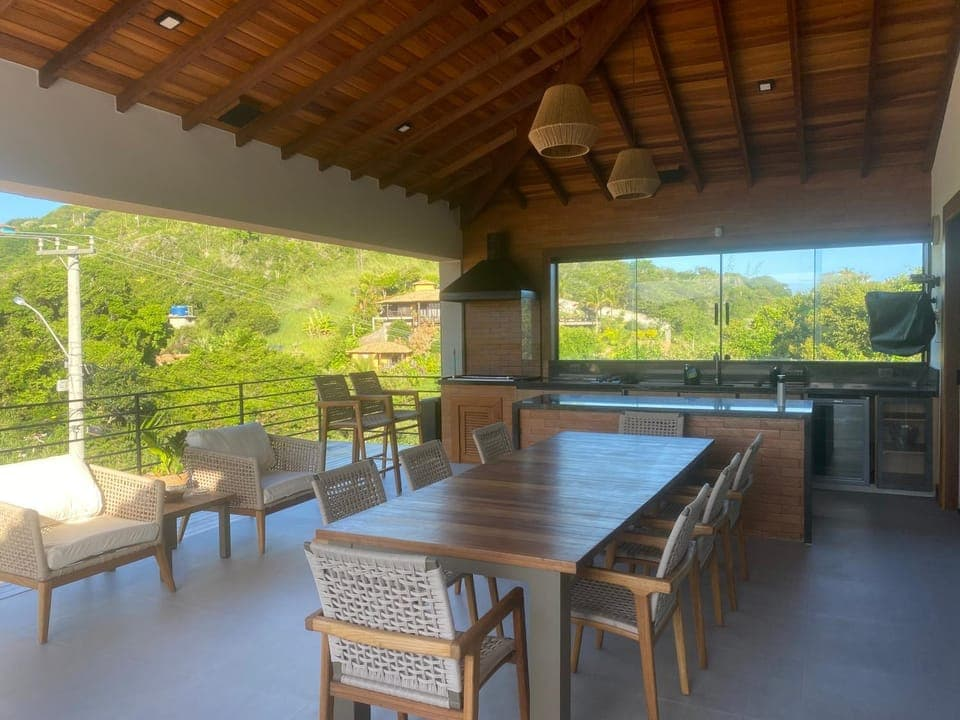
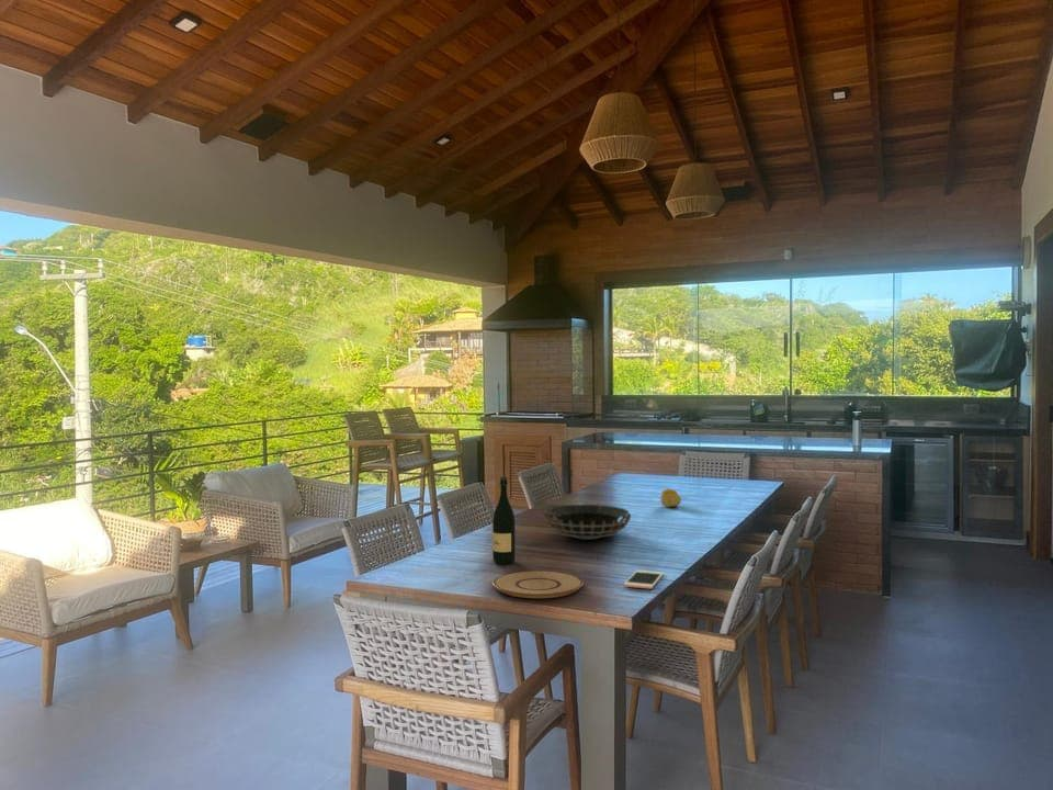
+ wine bottle [491,475,517,565]
+ fruit [659,488,682,508]
+ decorative bowl [542,504,632,540]
+ plate [491,569,585,599]
+ cell phone [623,569,665,590]
